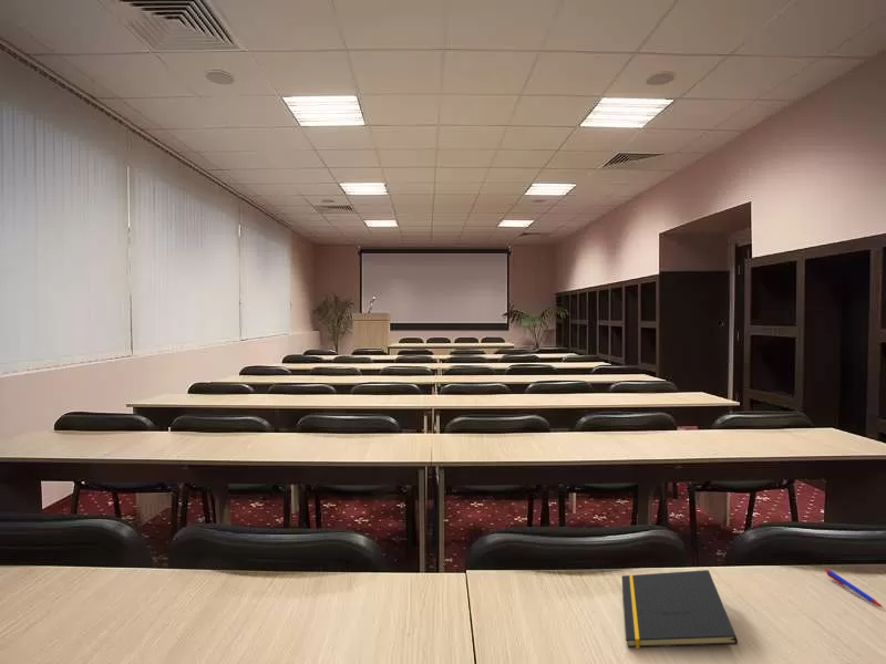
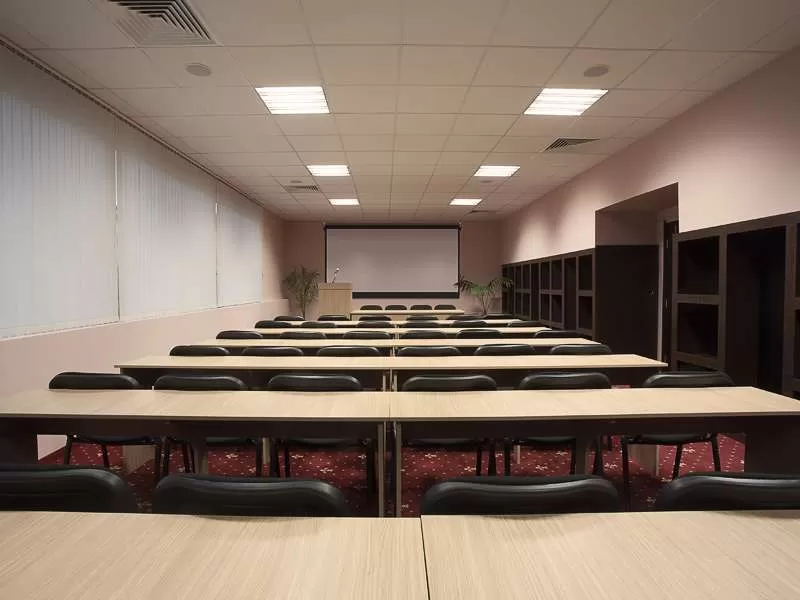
- pen [823,567,884,609]
- notepad [620,569,739,650]
